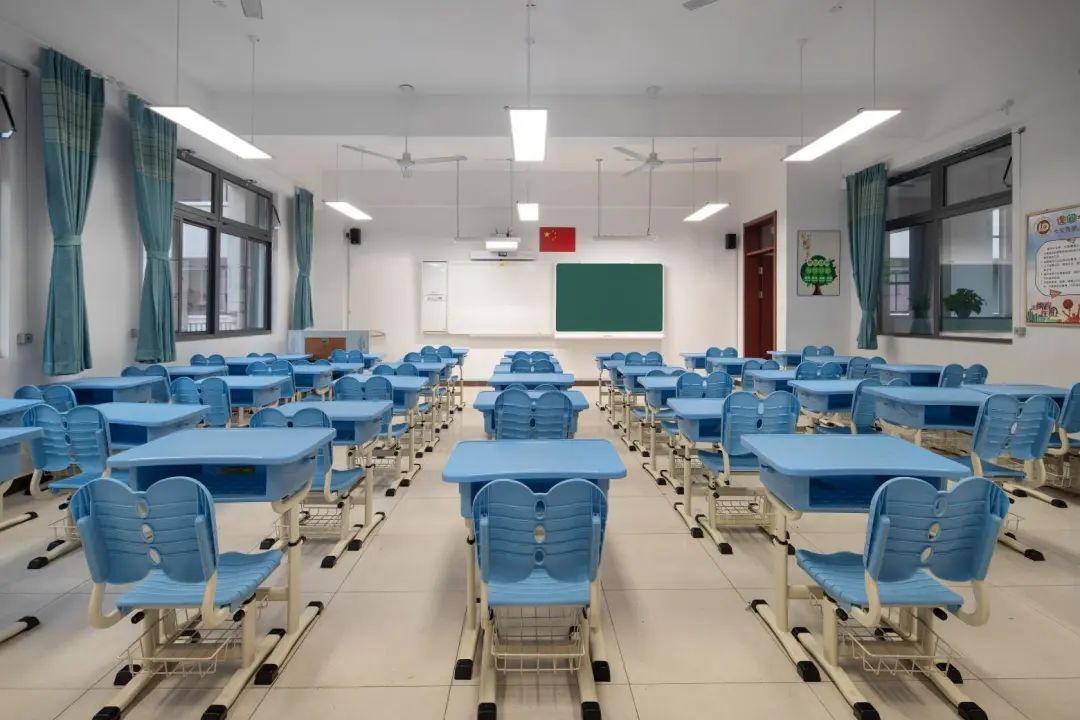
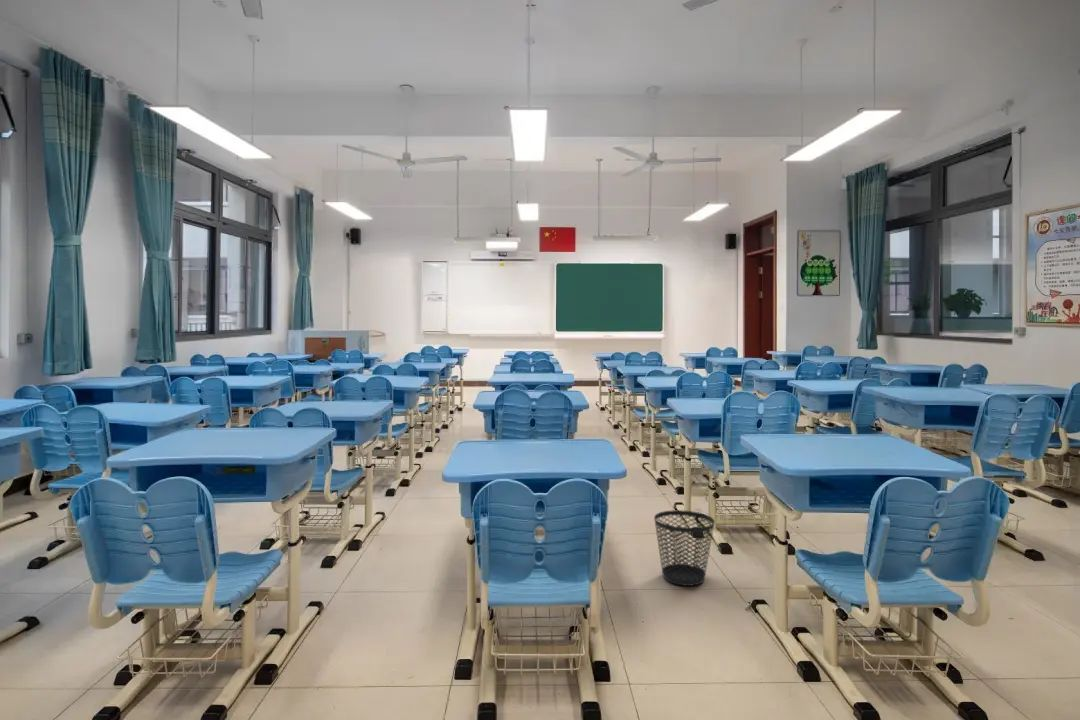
+ wastebasket [653,509,716,587]
